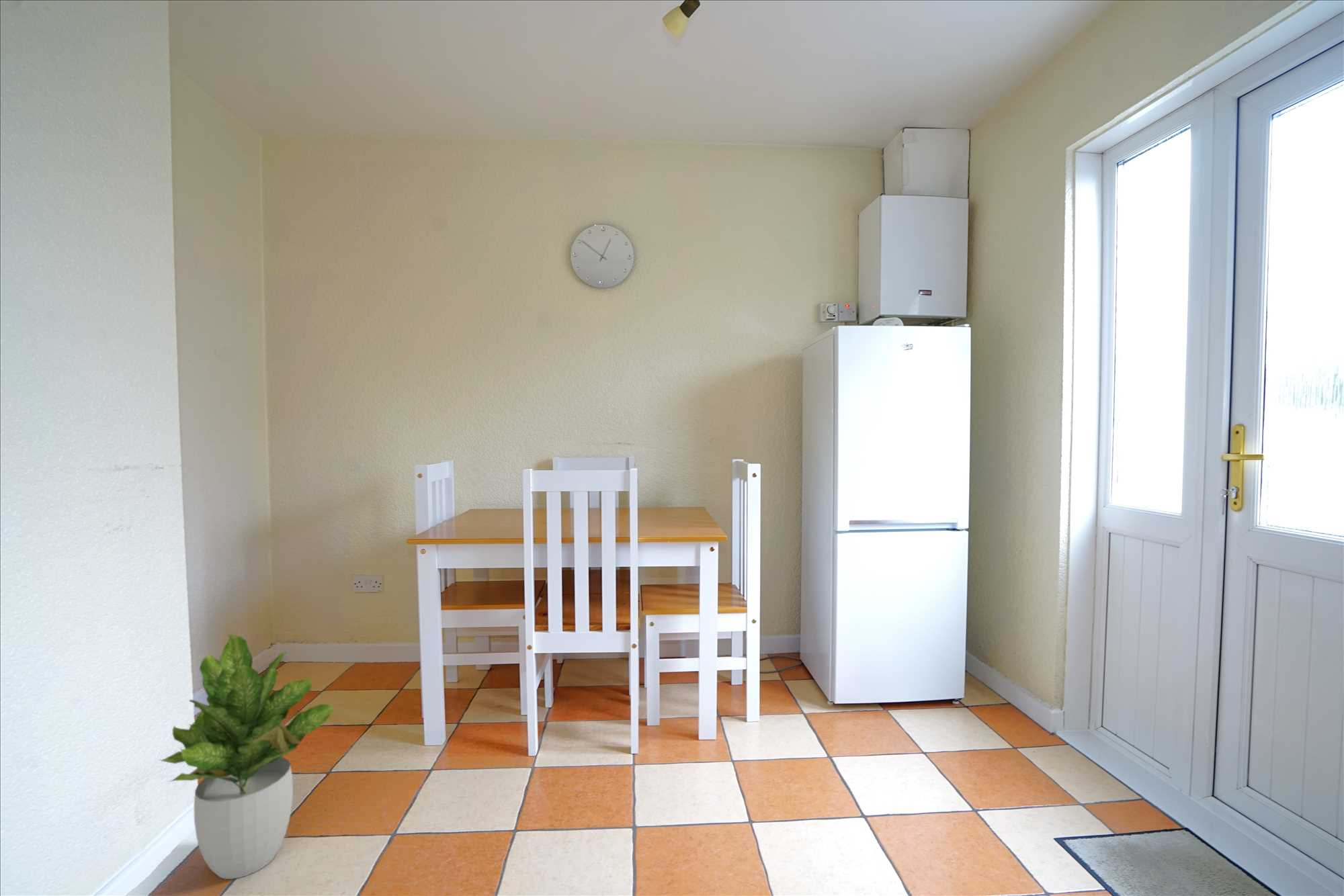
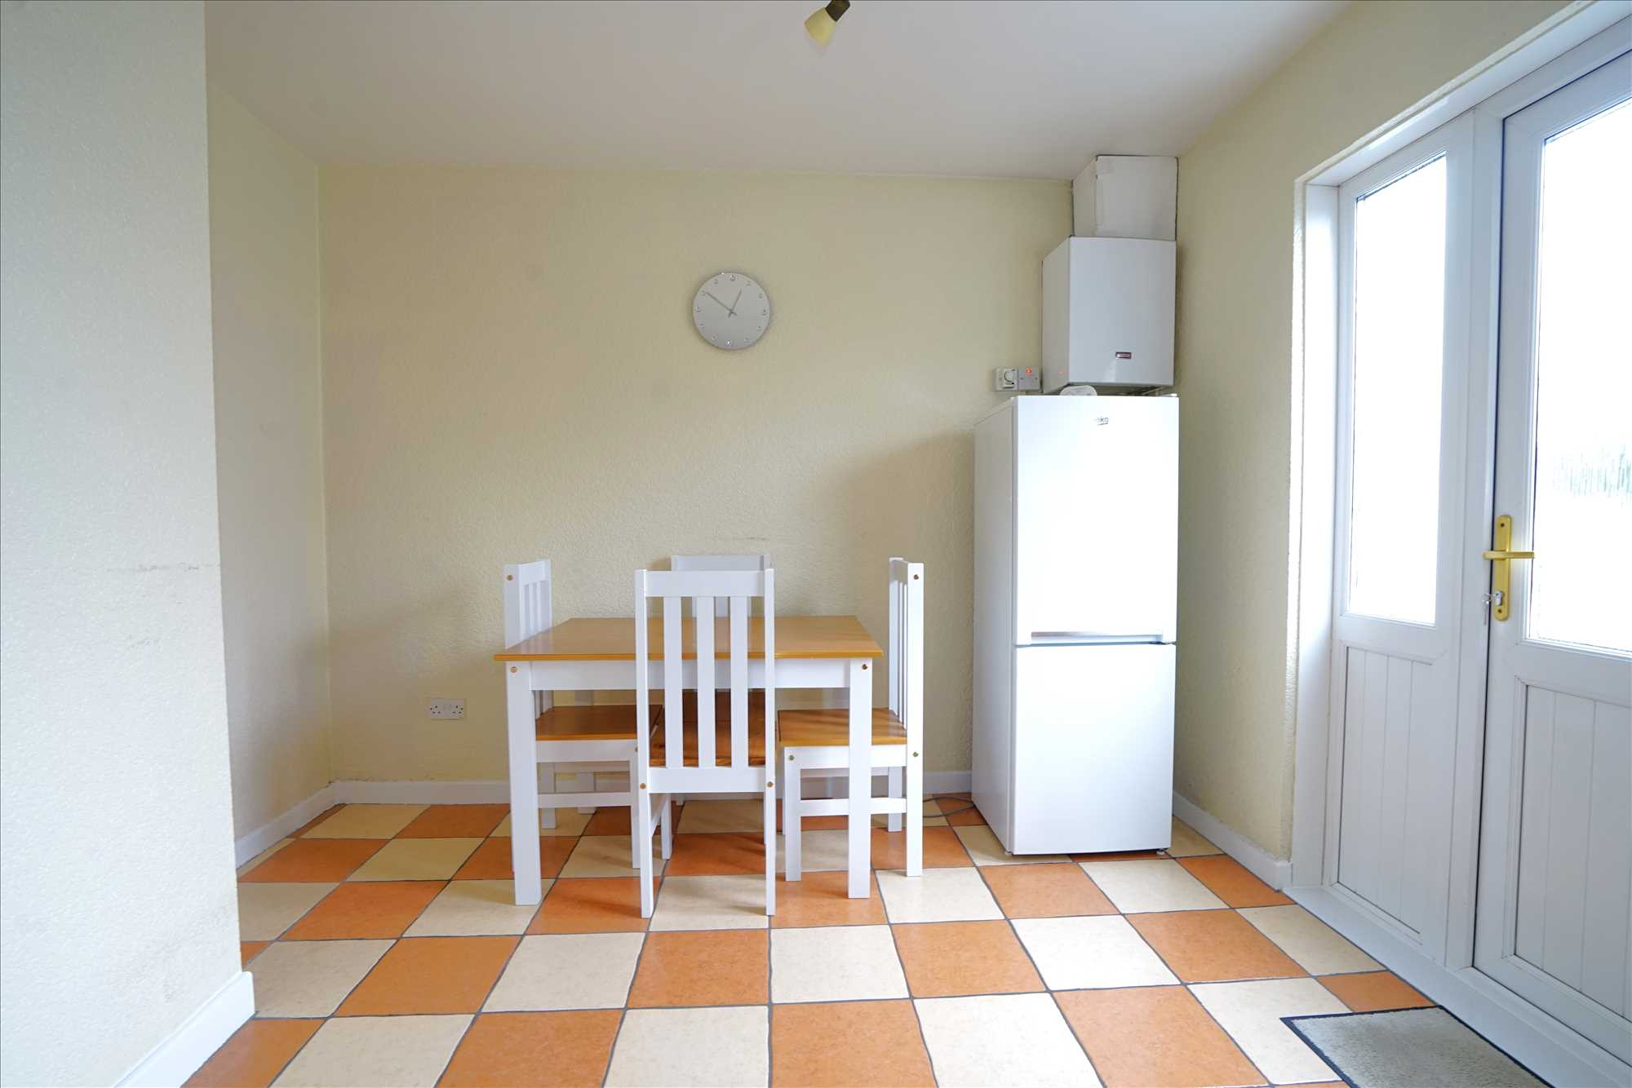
- potted plant [159,634,338,880]
